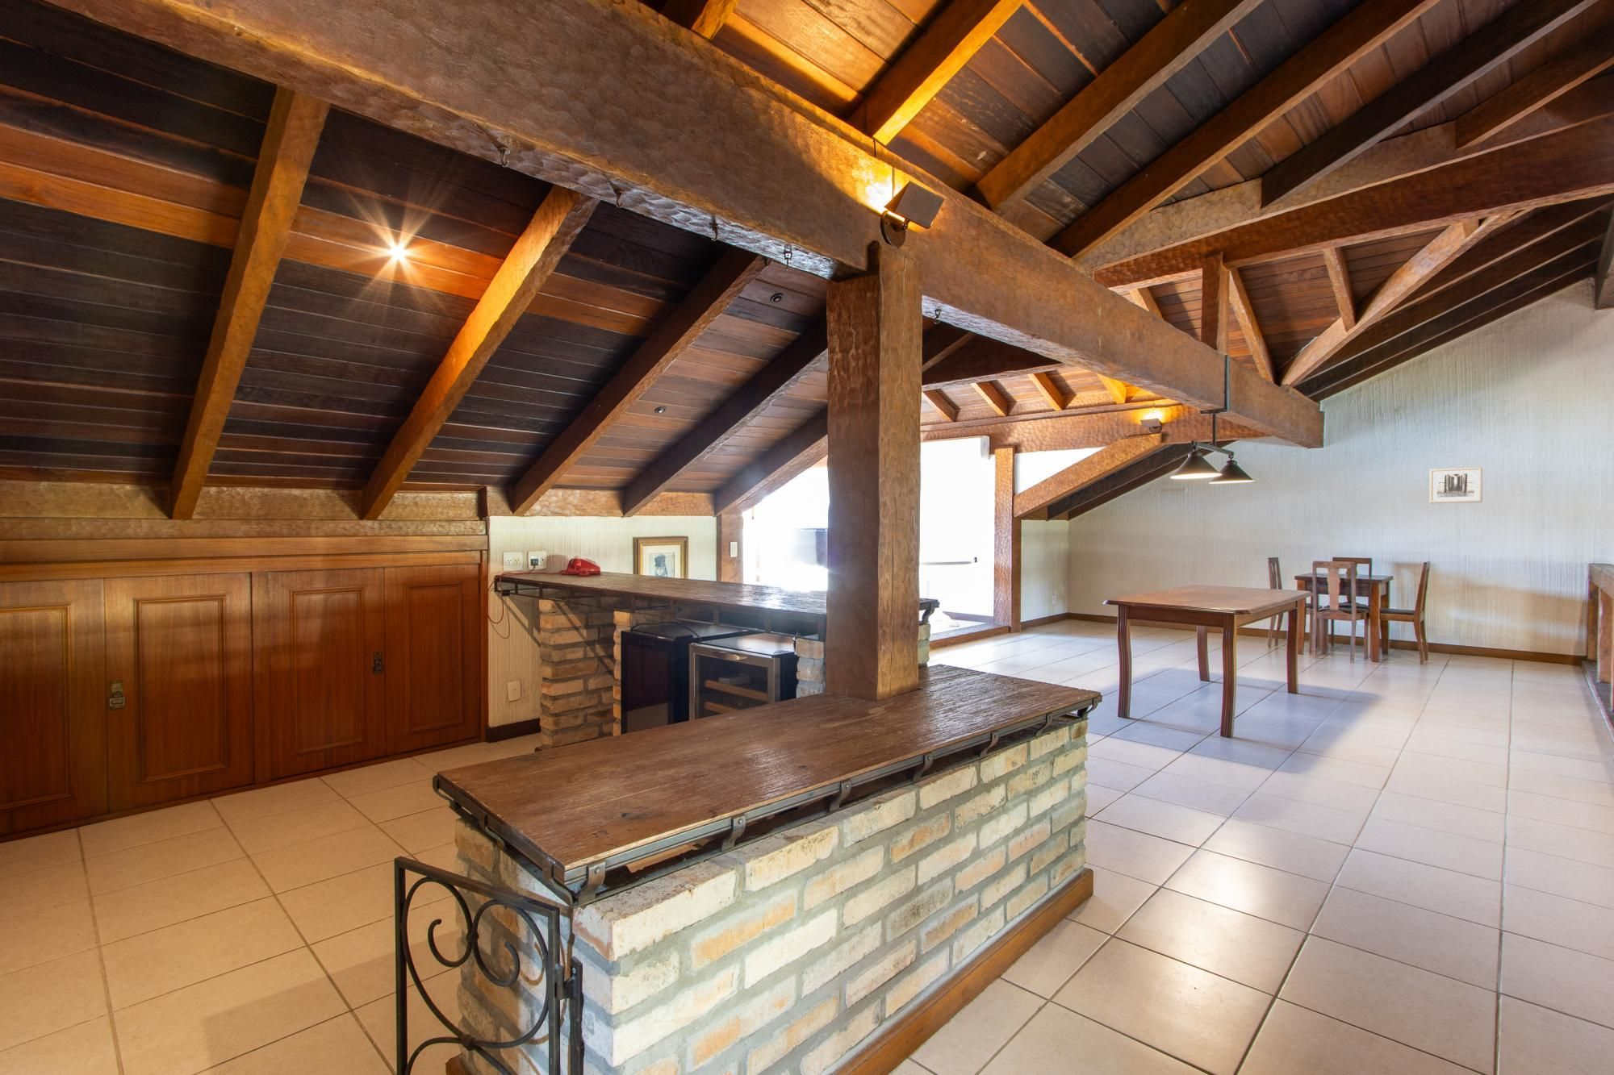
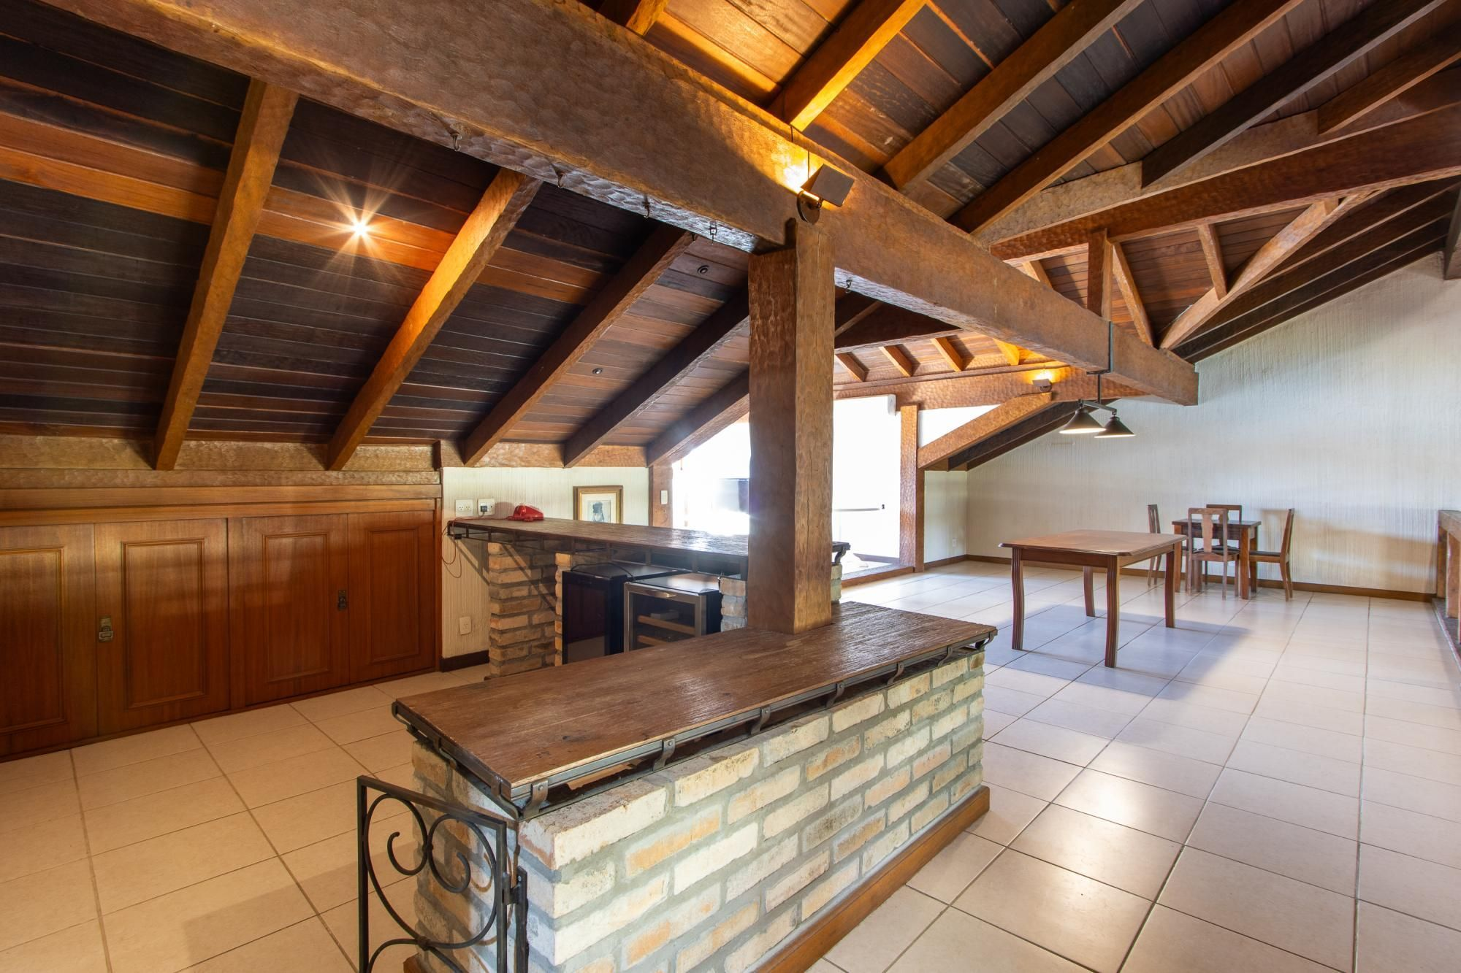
- wall art [1428,467,1483,504]
